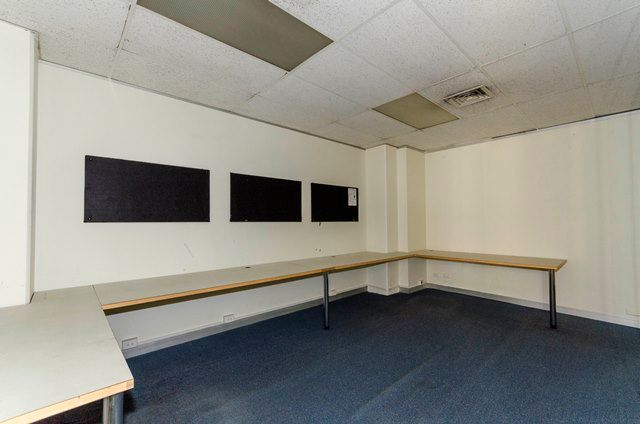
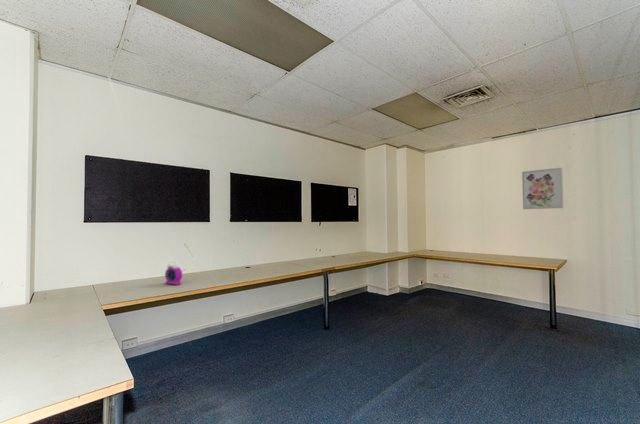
+ wall art [521,166,564,210]
+ alarm clock [164,261,183,286]
